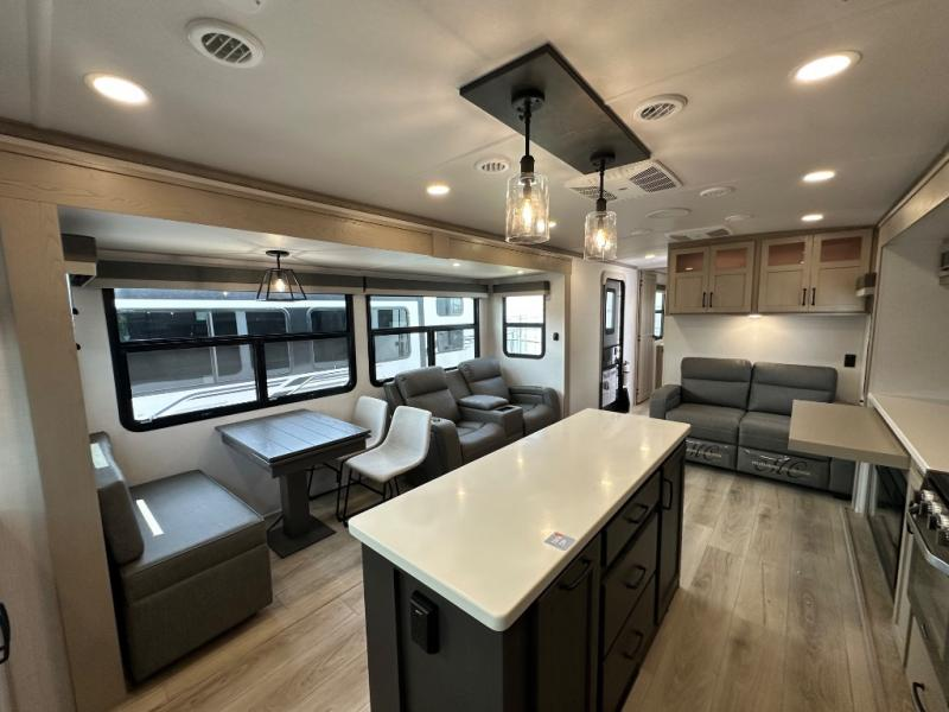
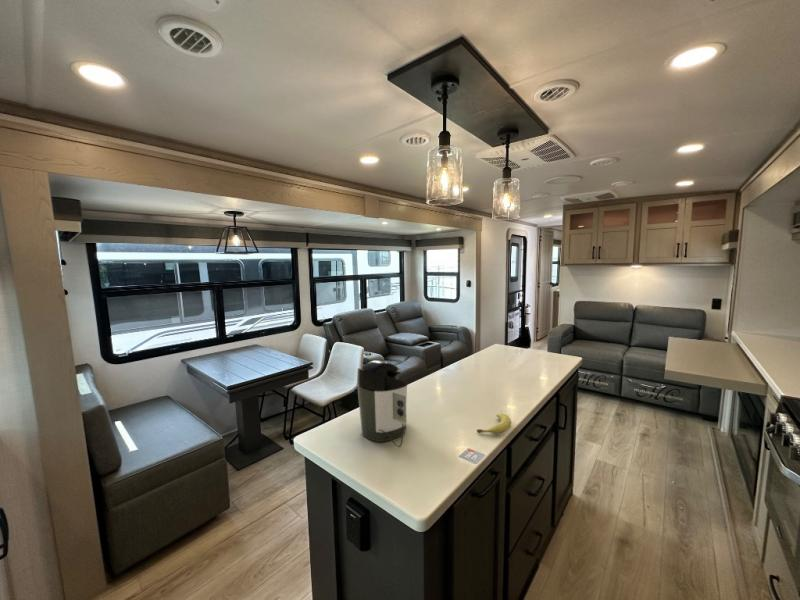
+ fruit [476,413,512,435]
+ coffee maker [356,359,408,448]
